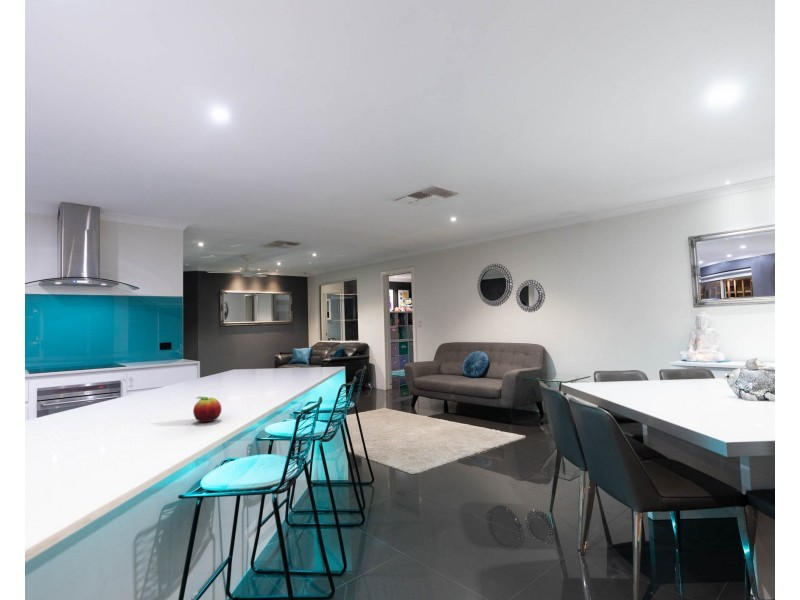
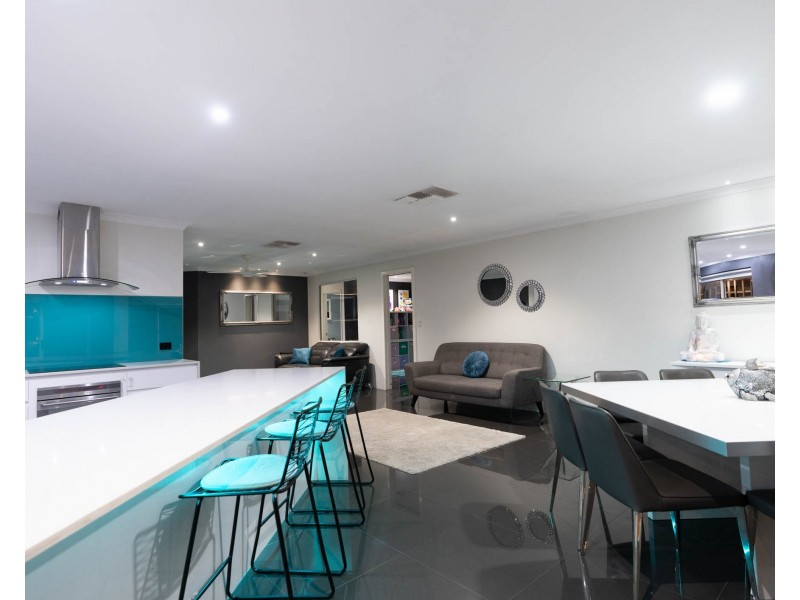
- fruit [192,396,222,423]
